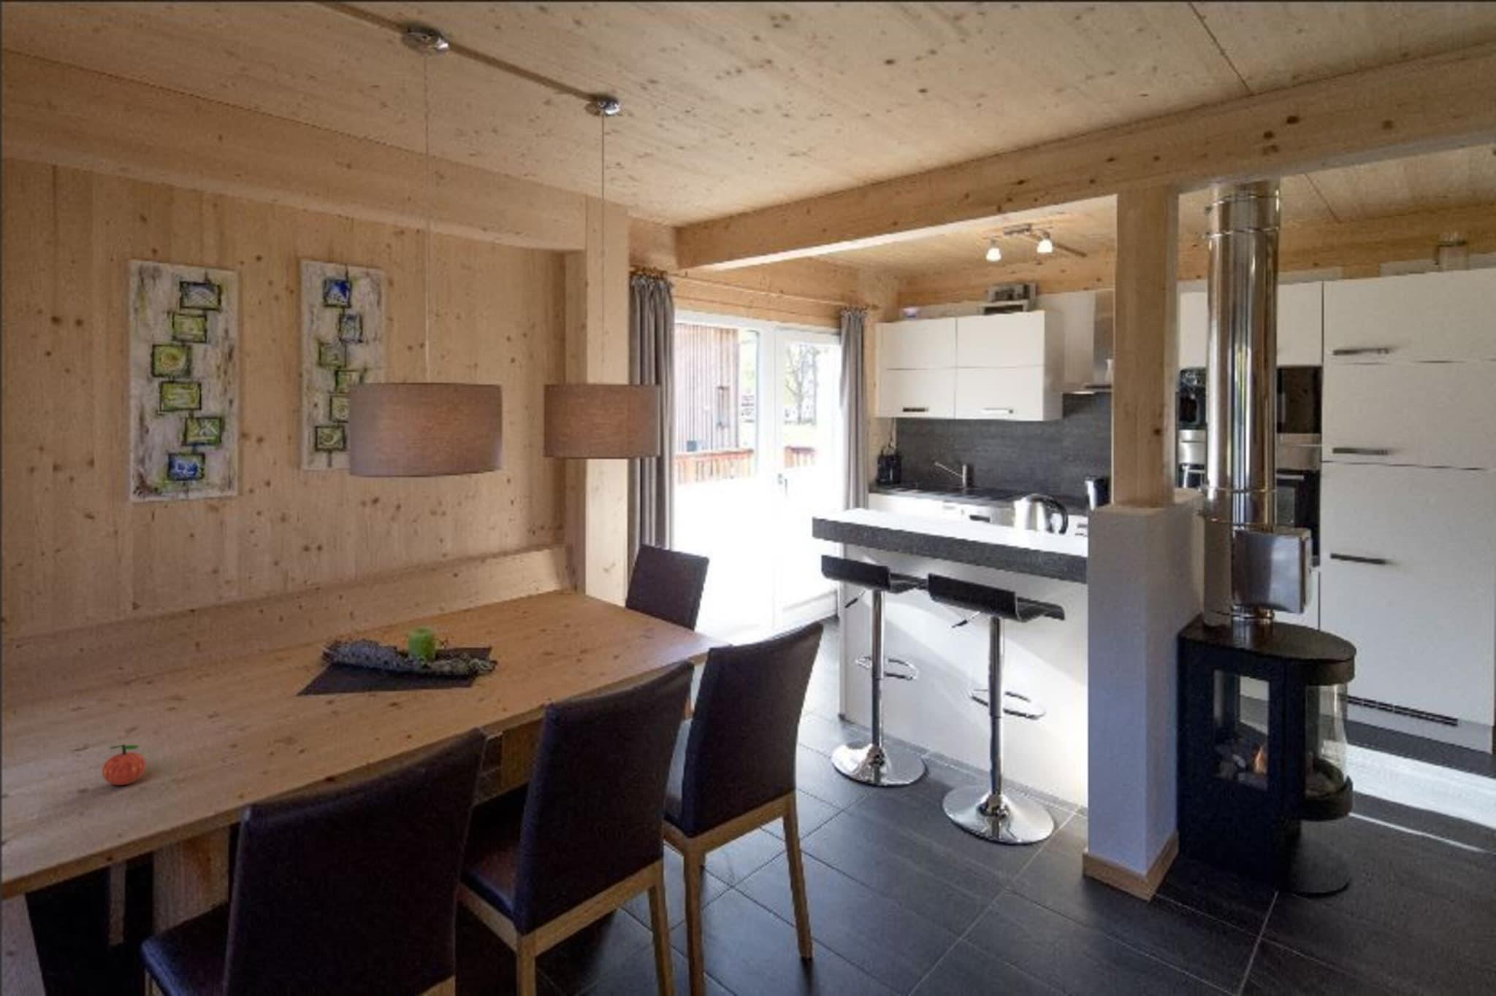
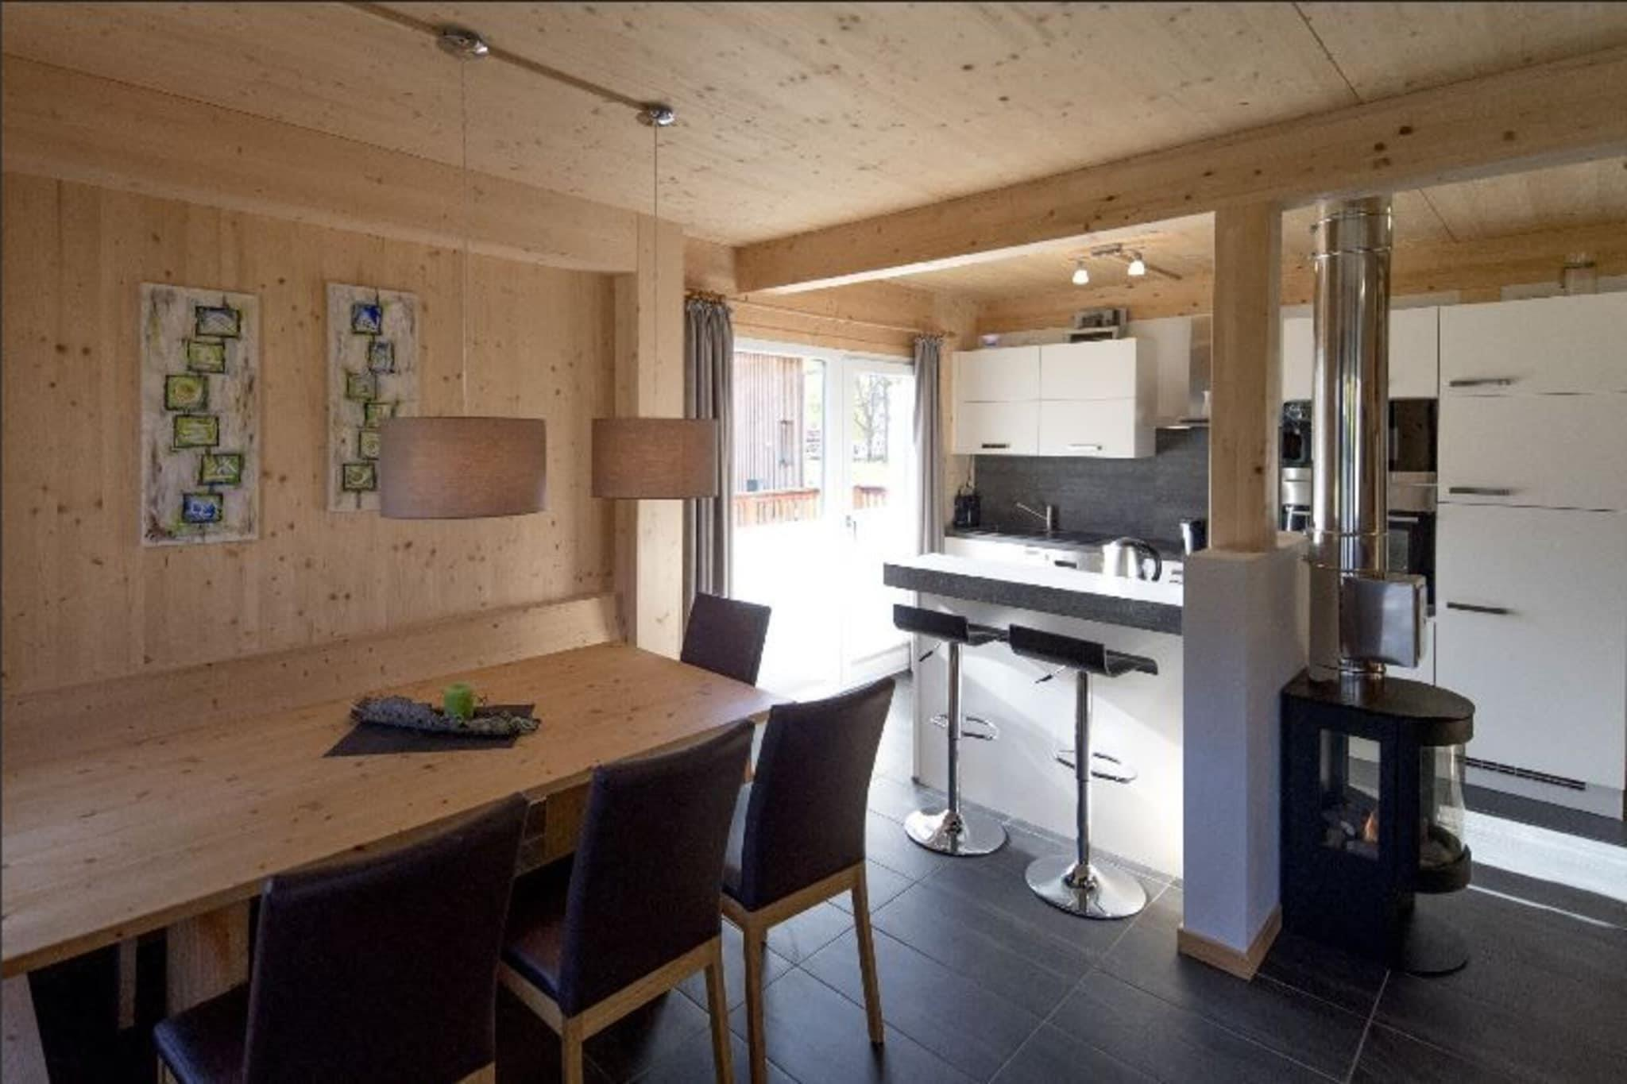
- apple [101,744,147,786]
